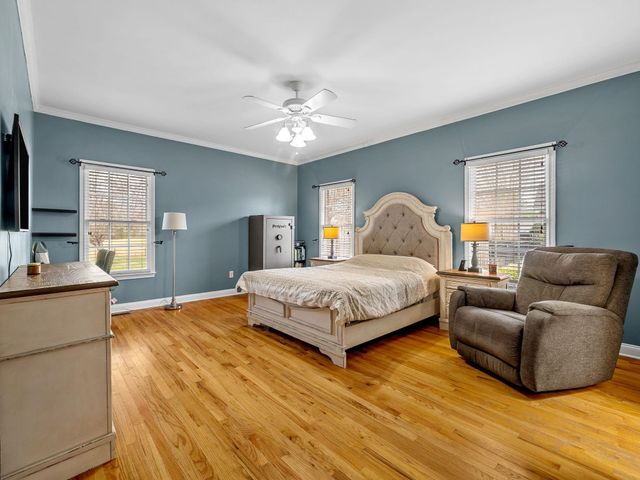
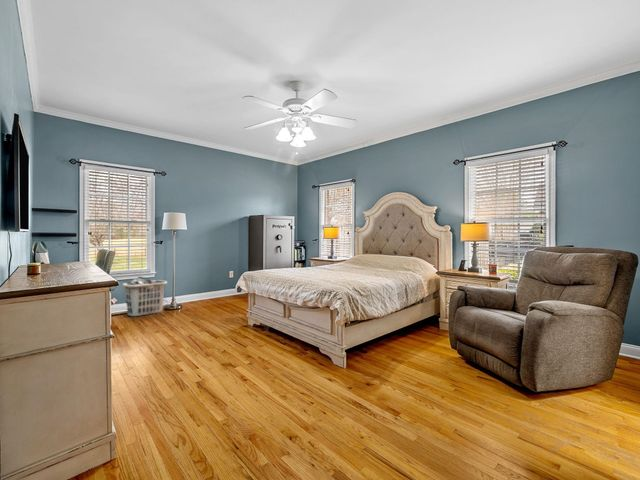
+ clothes hamper [121,276,168,317]
